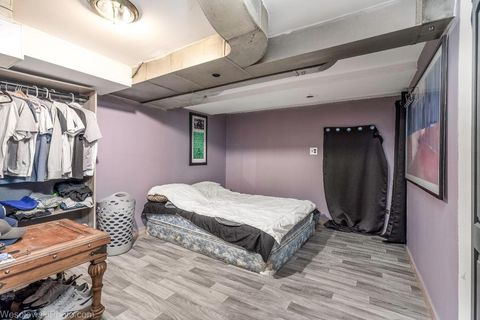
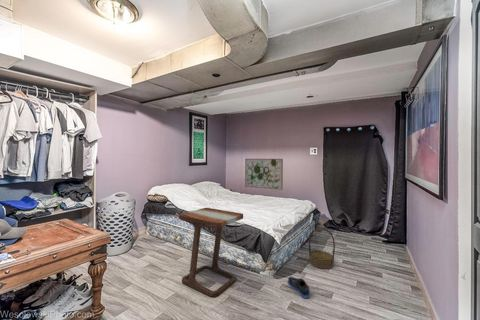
+ sneaker [287,276,310,299]
+ side table [178,207,251,309]
+ wall art [244,158,284,191]
+ basket [308,227,336,270]
